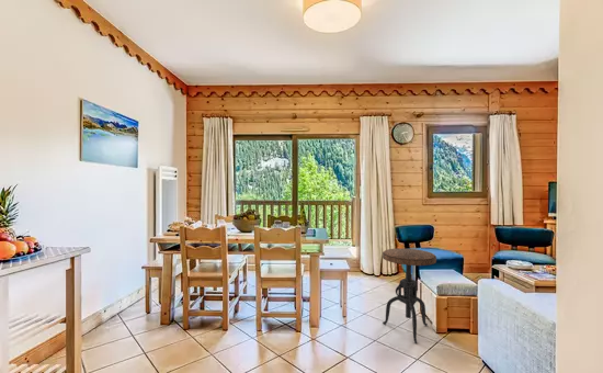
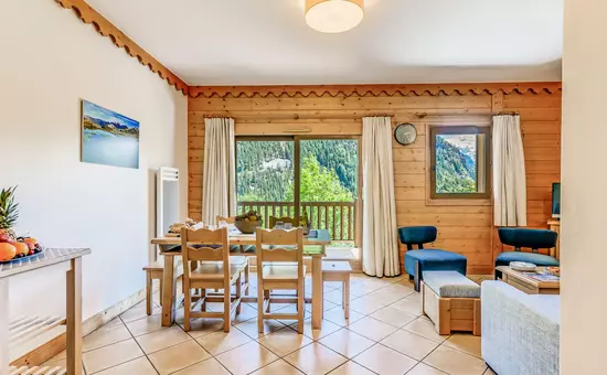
- side table [382,247,437,344]
